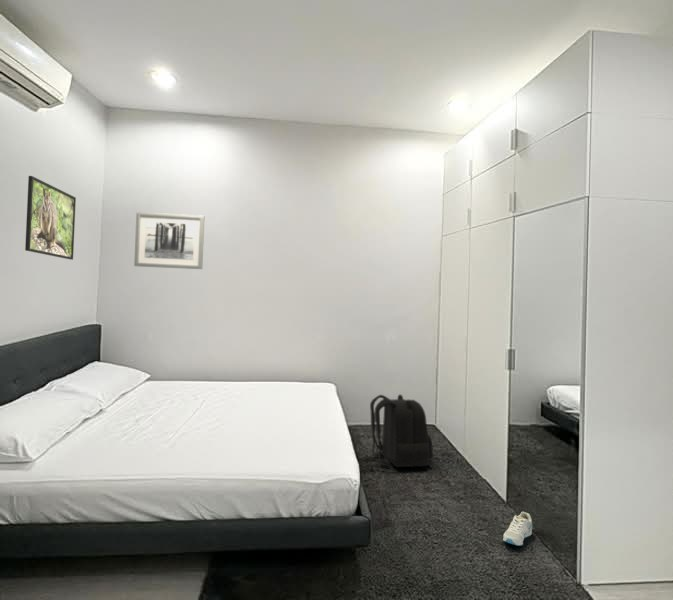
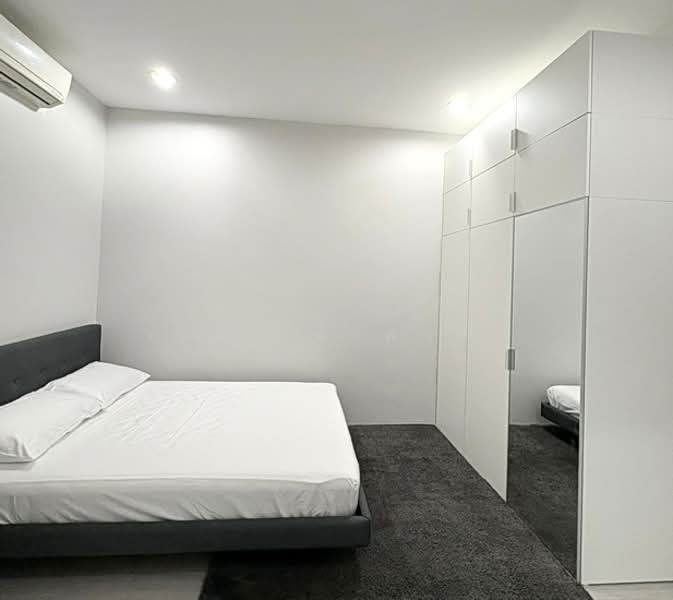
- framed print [24,175,77,261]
- backpack [369,394,434,468]
- sneaker [502,511,533,547]
- wall art [133,211,205,270]
